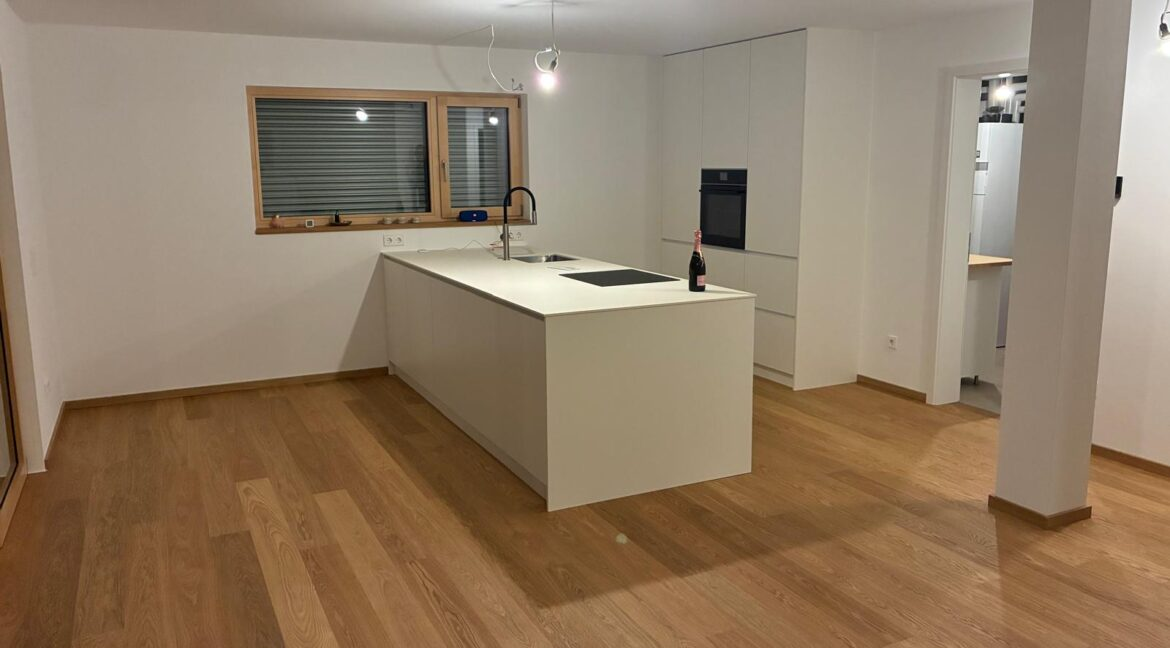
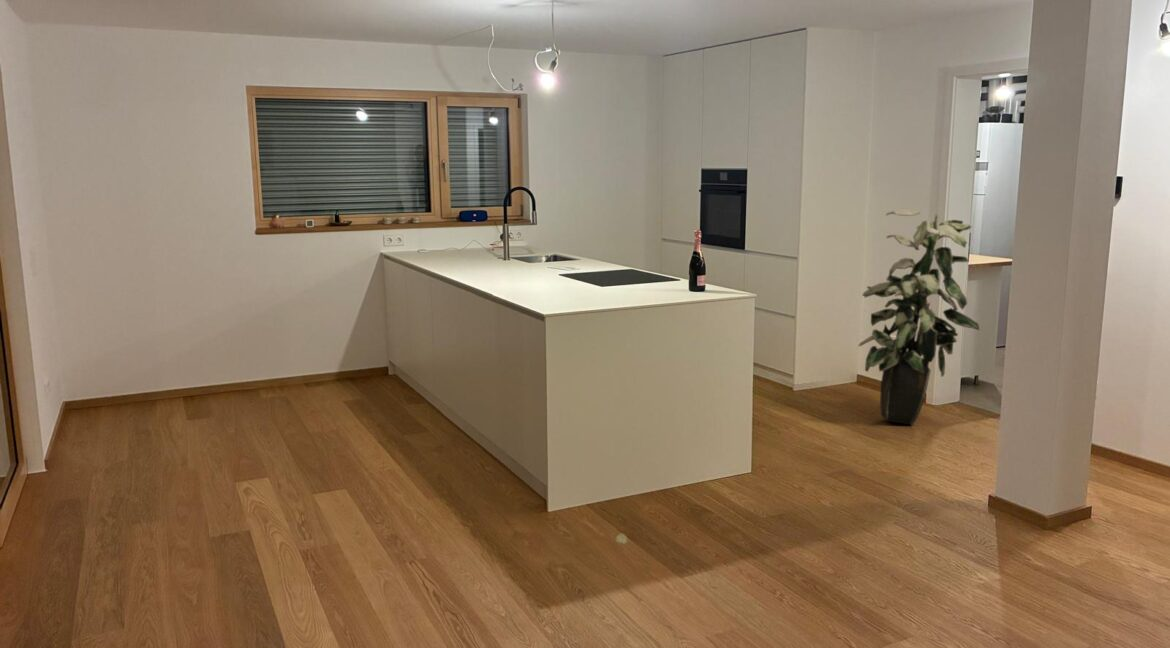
+ indoor plant [857,208,981,426]
